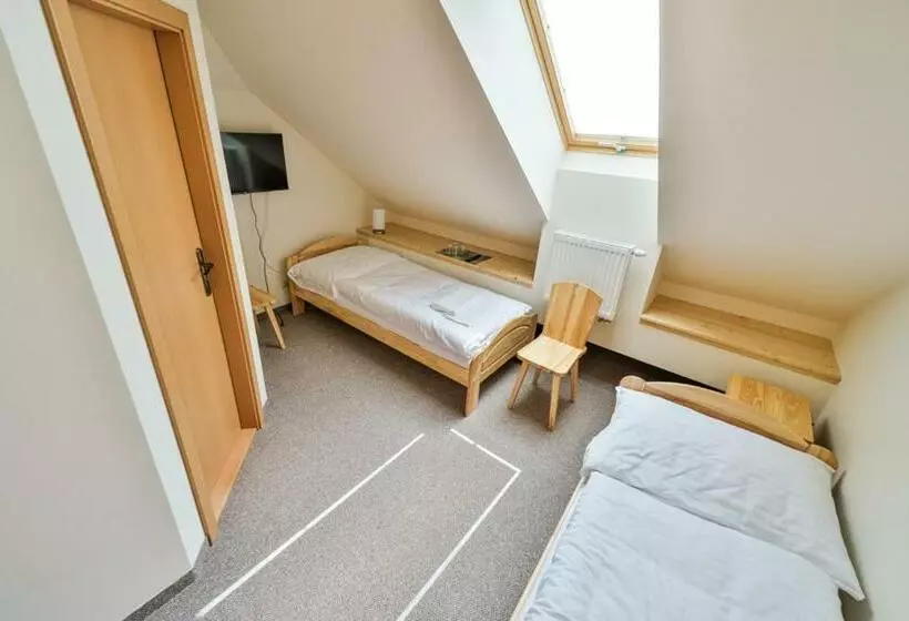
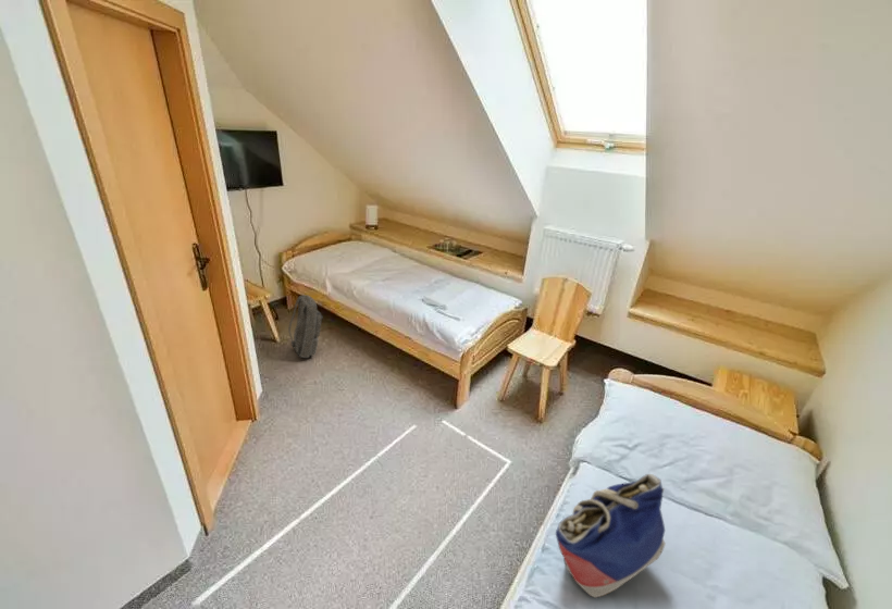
+ backpack [287,294,324,359]
+ tote bag [555,473,667,599]
